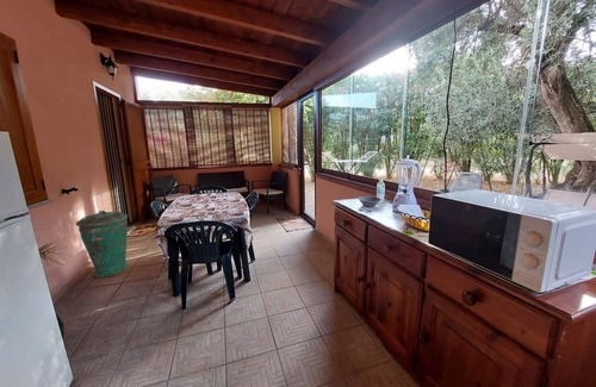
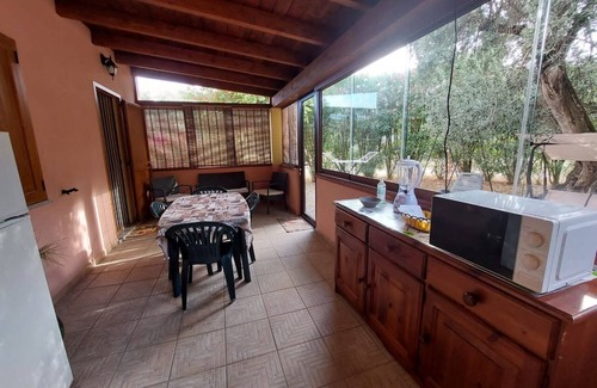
- trash can [75,210,129,279]
